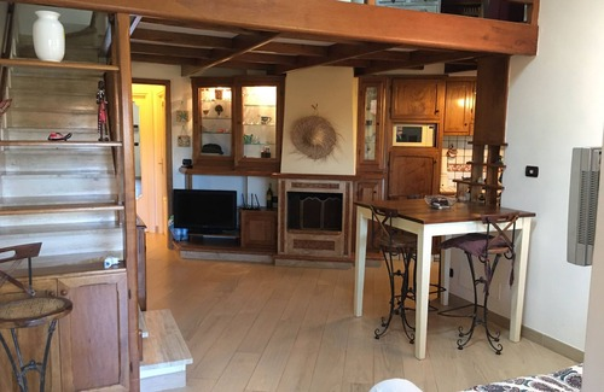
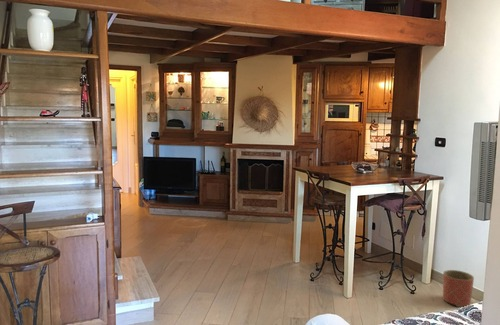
+ planter [442,269,475,308]
